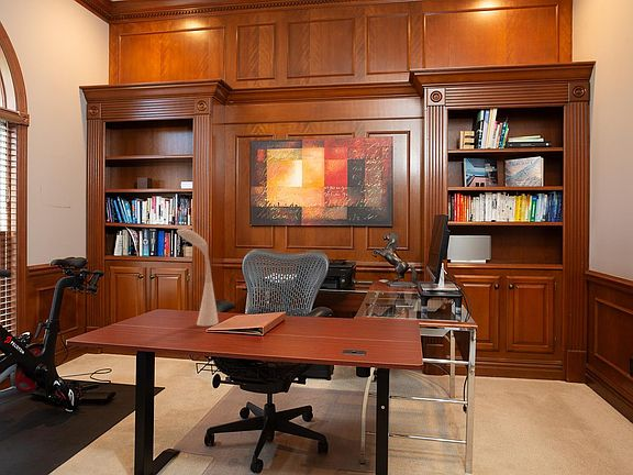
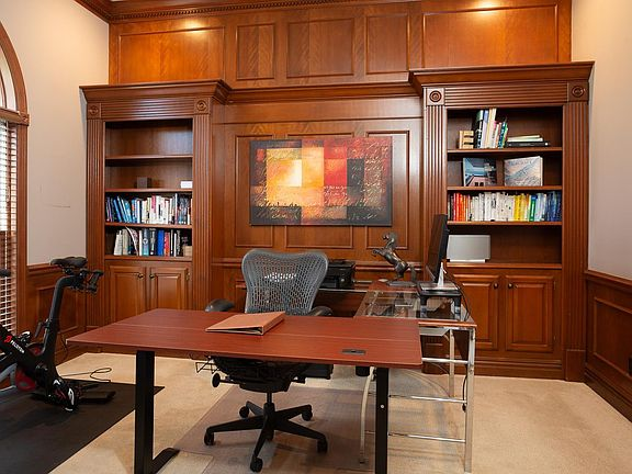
- desk lamp [176,228,220,328]
